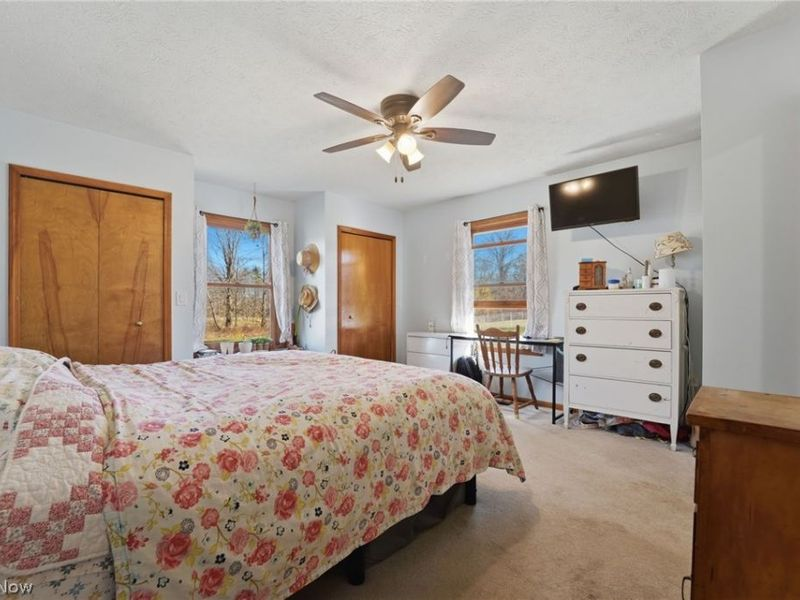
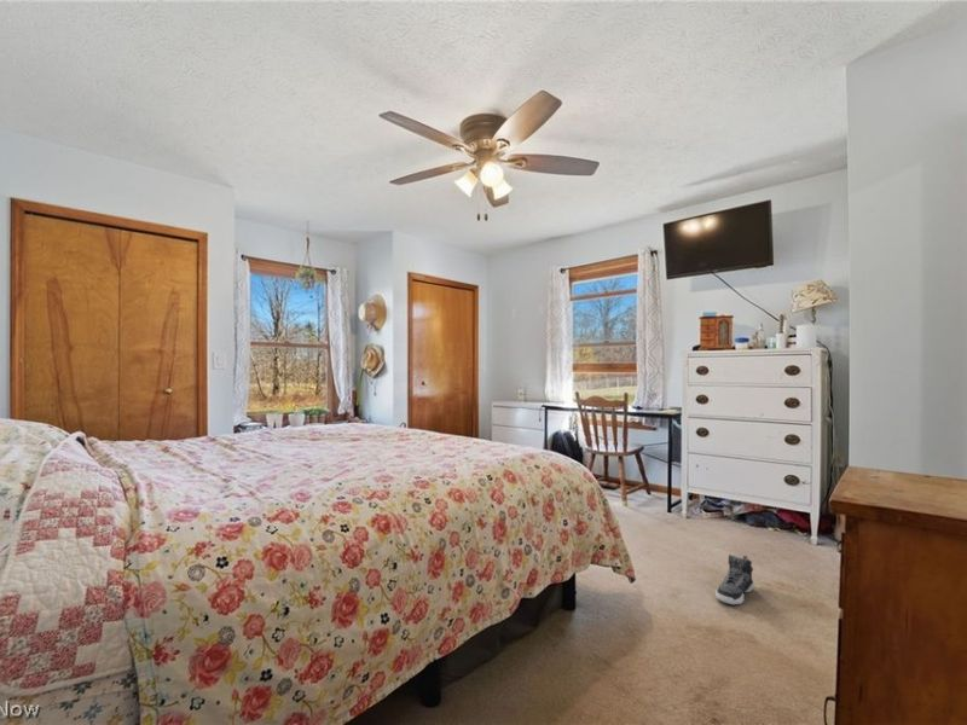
+ sneaker [714,553,754,605]
